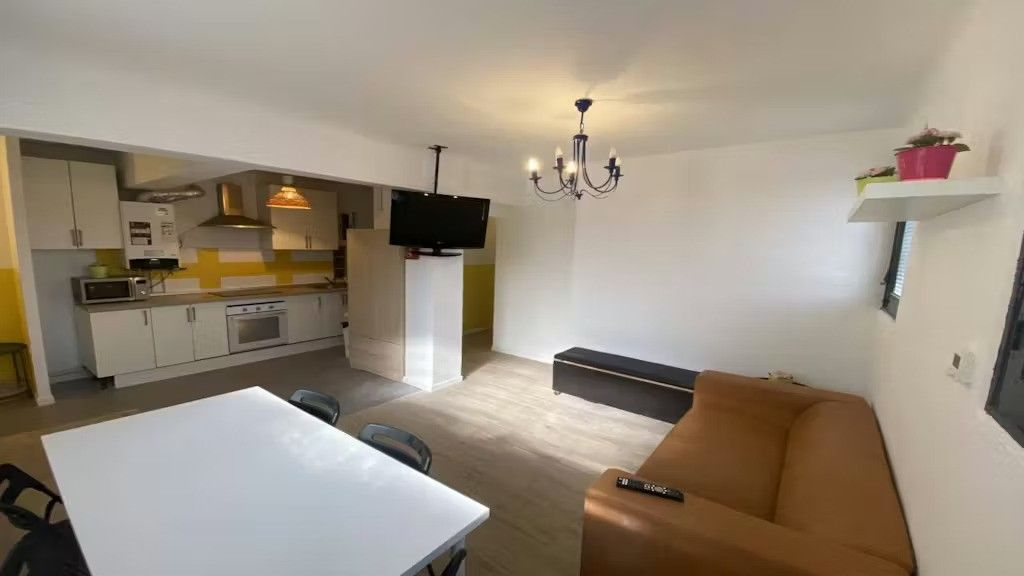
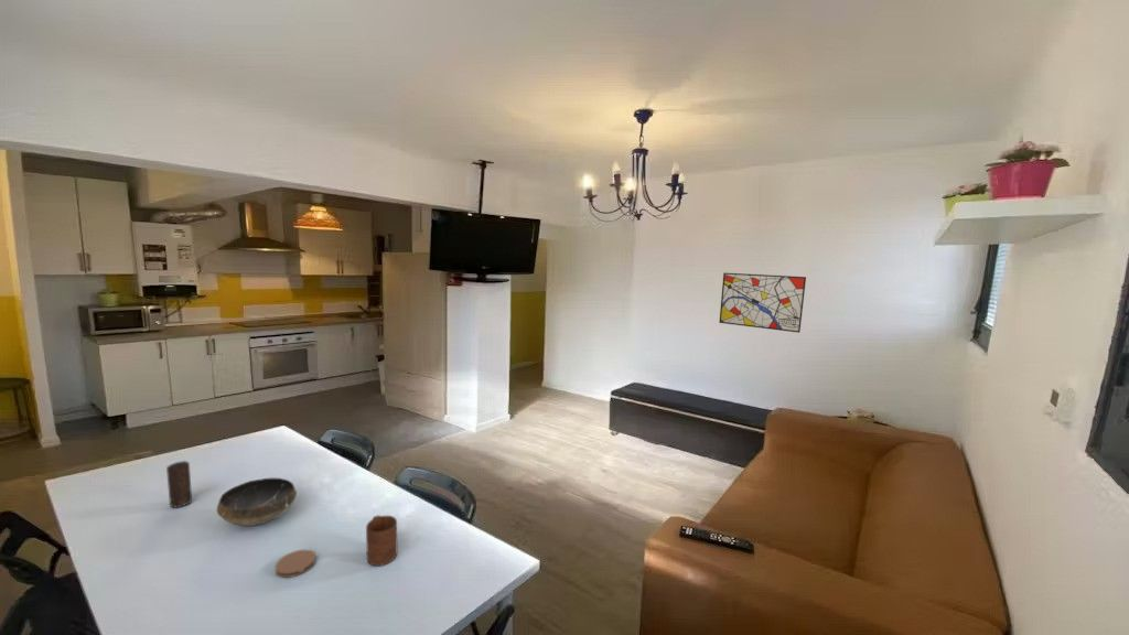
+ cup [365,514,398,567]
+ coaster [275,549,316,579]
+ candle [165,460,193,508]
+ wall art [718,272,807,334]
+ bowl [216,477,298,527]
